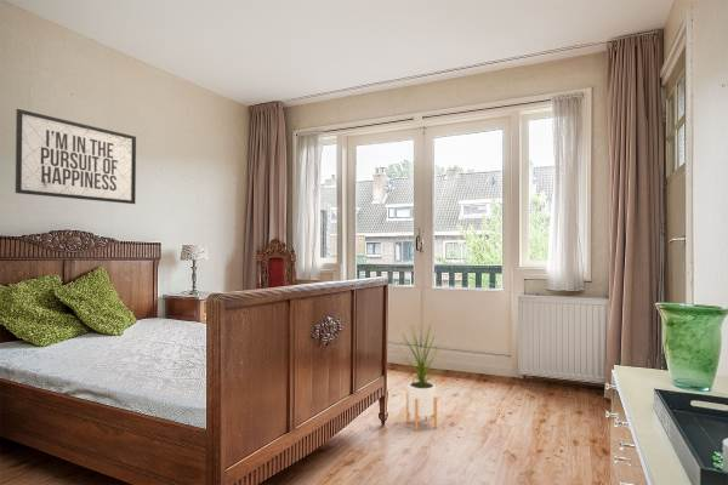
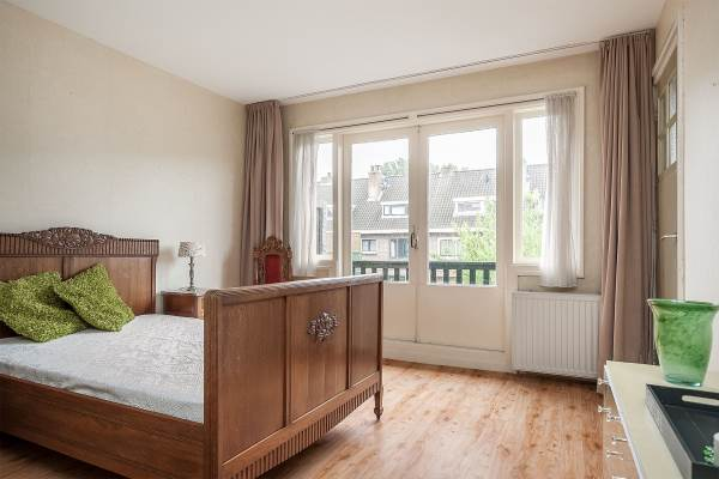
- house plant [394,318,449,432]
- mirror [15,108,137,205]
